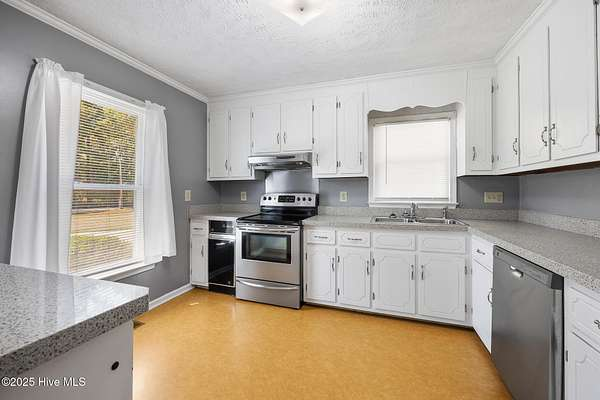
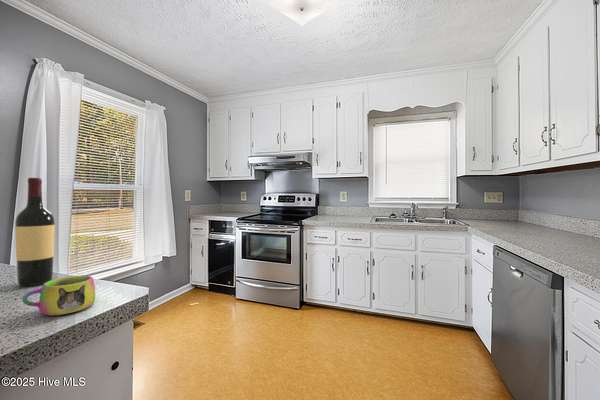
+ mug [21,275,96,316]
+ wine bottle [14,177,56,287]
